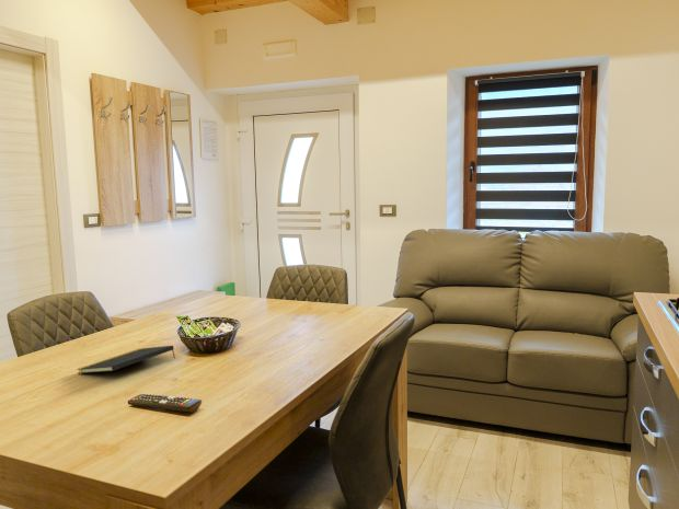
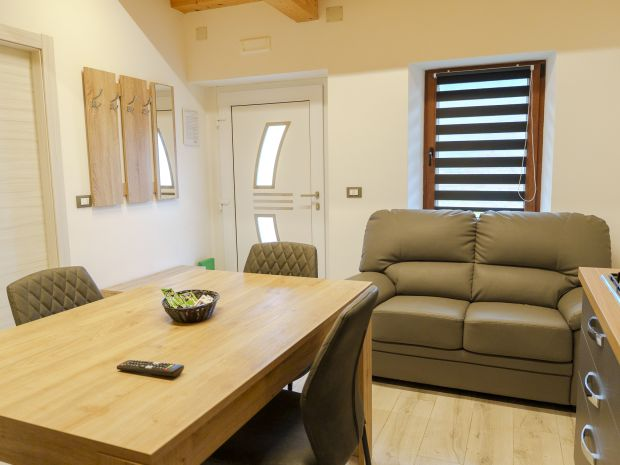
- notepad [76,345,176,374]
